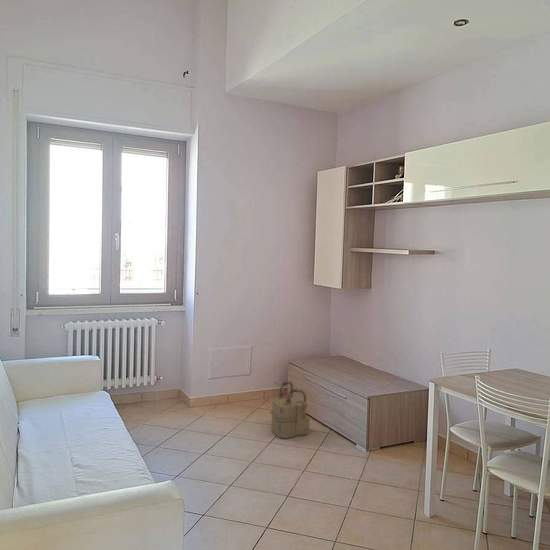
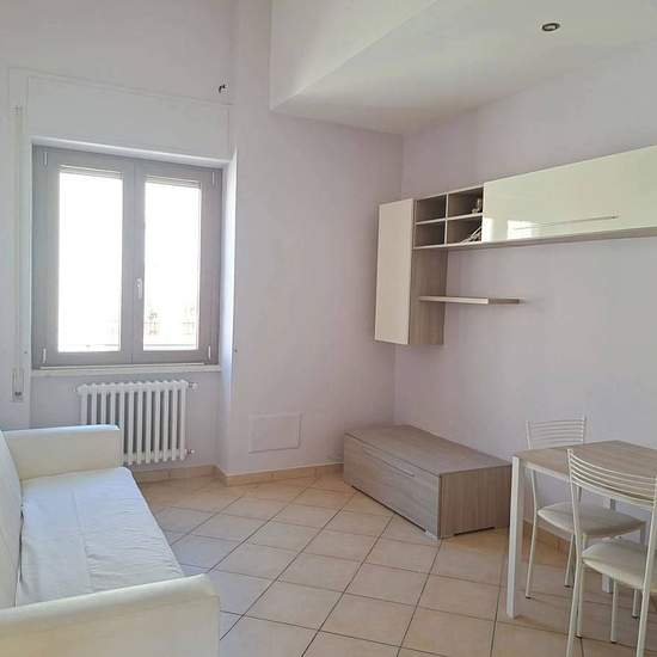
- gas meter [269,381,311,439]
